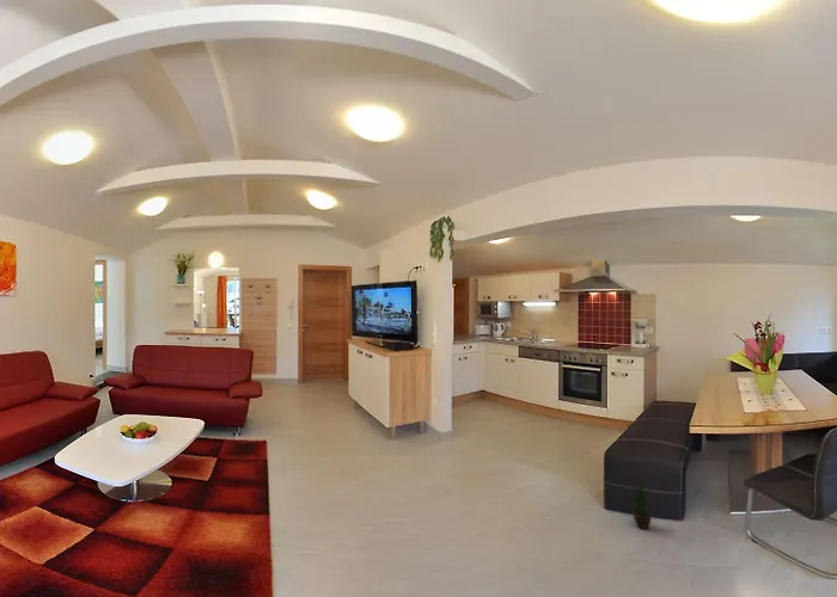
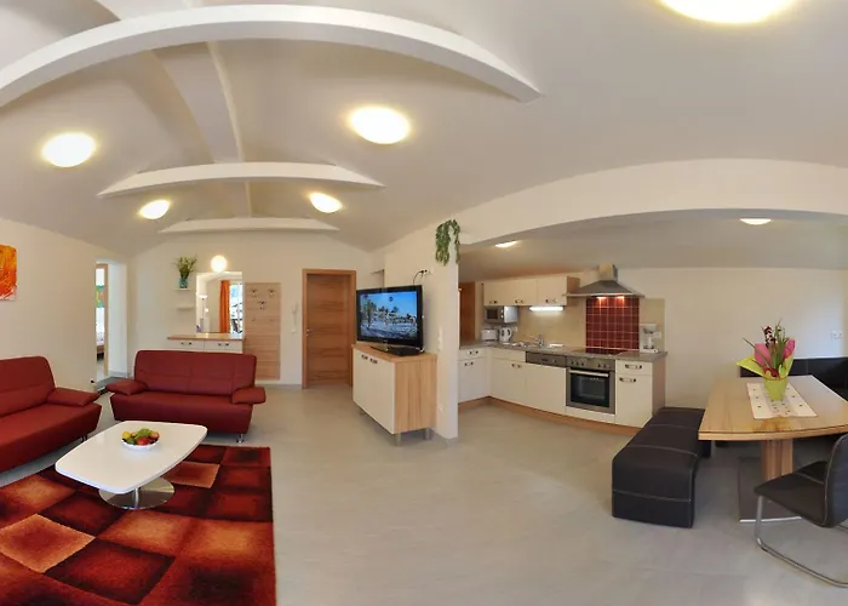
- potted plant [624,478,658,530]
